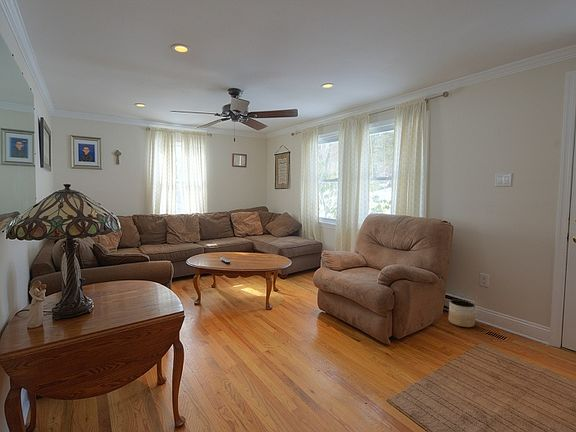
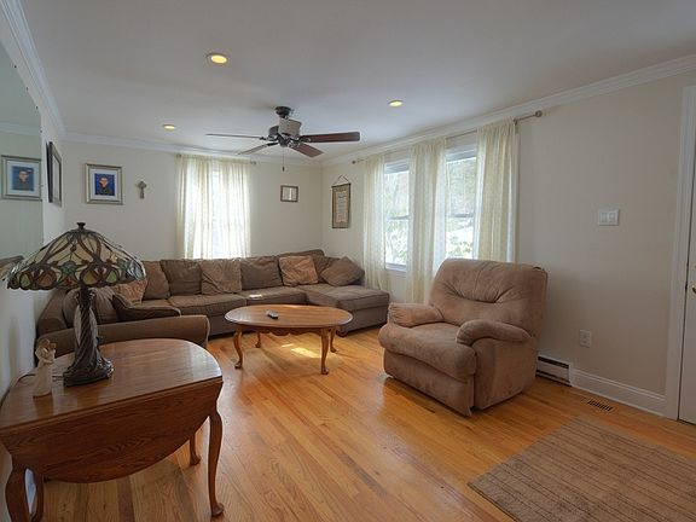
- planter [448,299,476,328]
